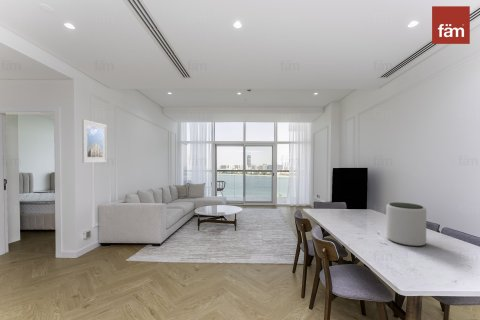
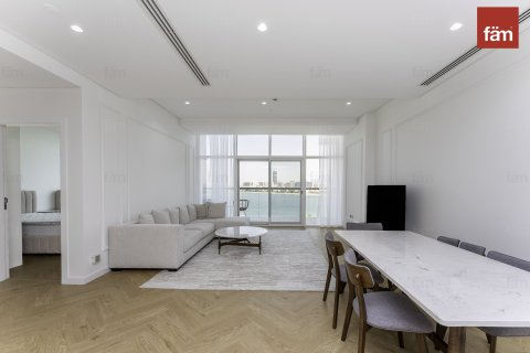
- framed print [81,119,108,164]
- plant pot [385,201,427,247]
